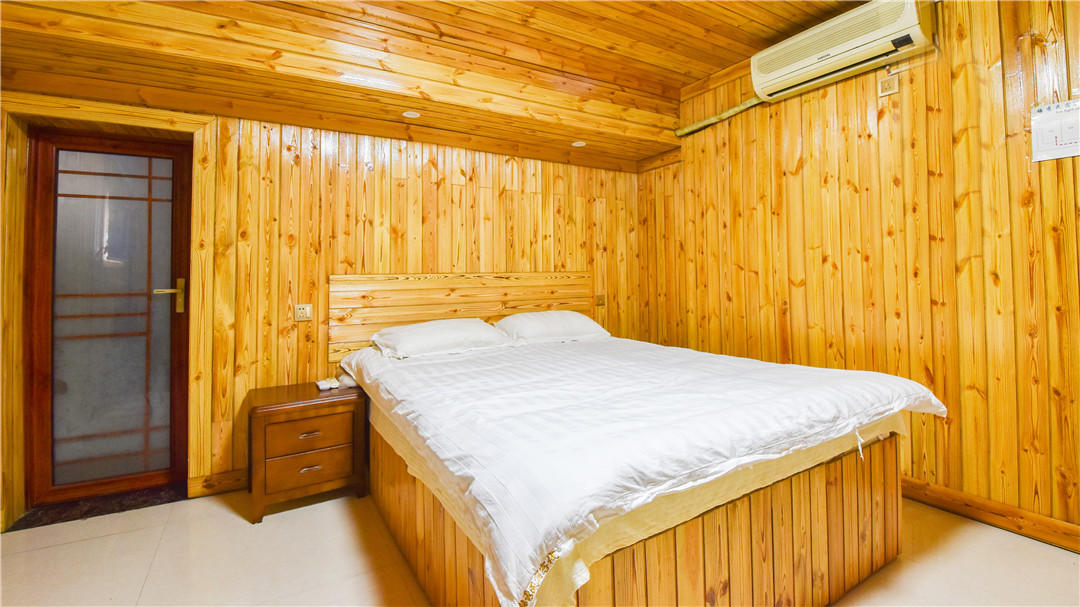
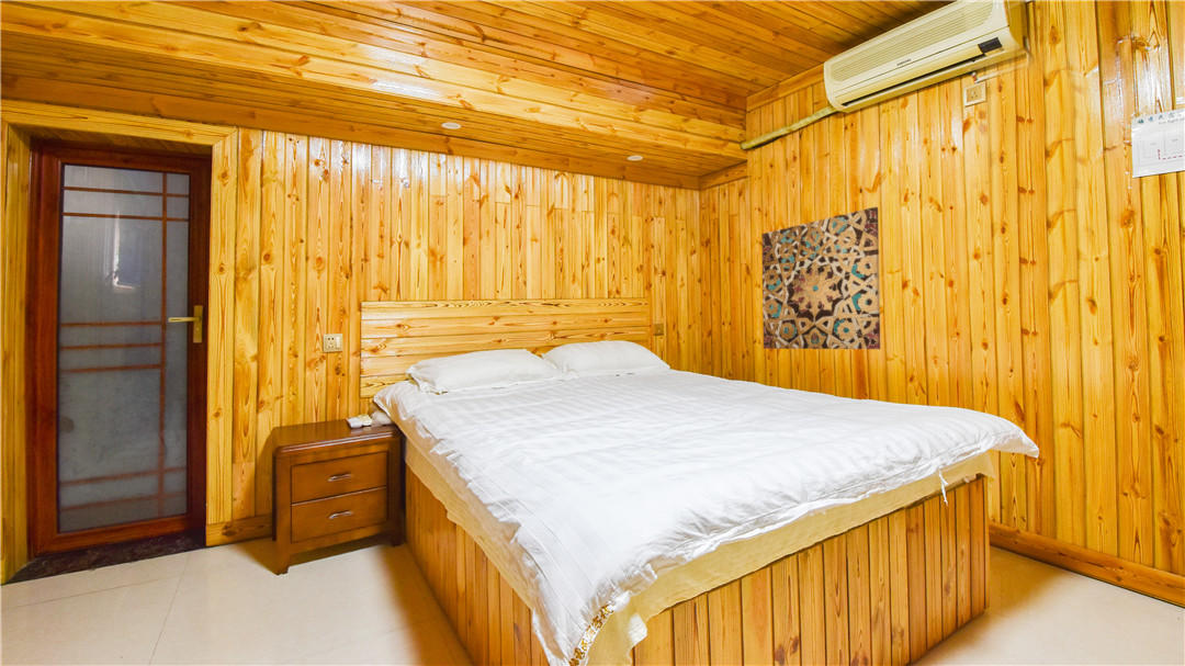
+ wall art [761,206,881,350]
